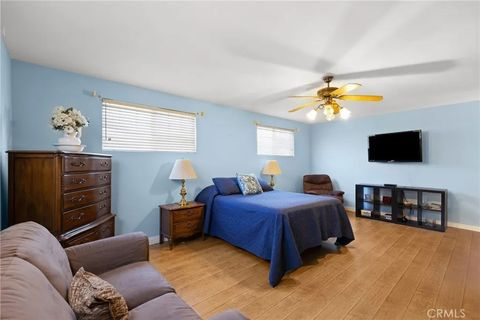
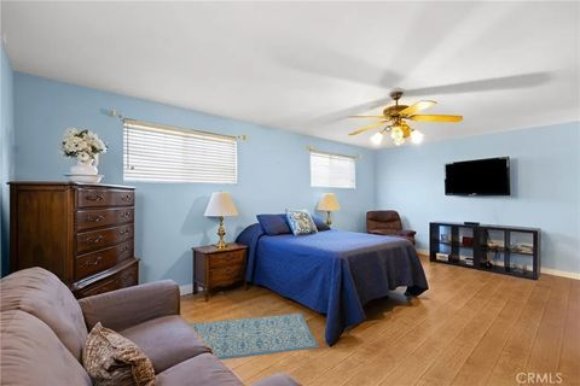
+ rug [188,312,319,361]
